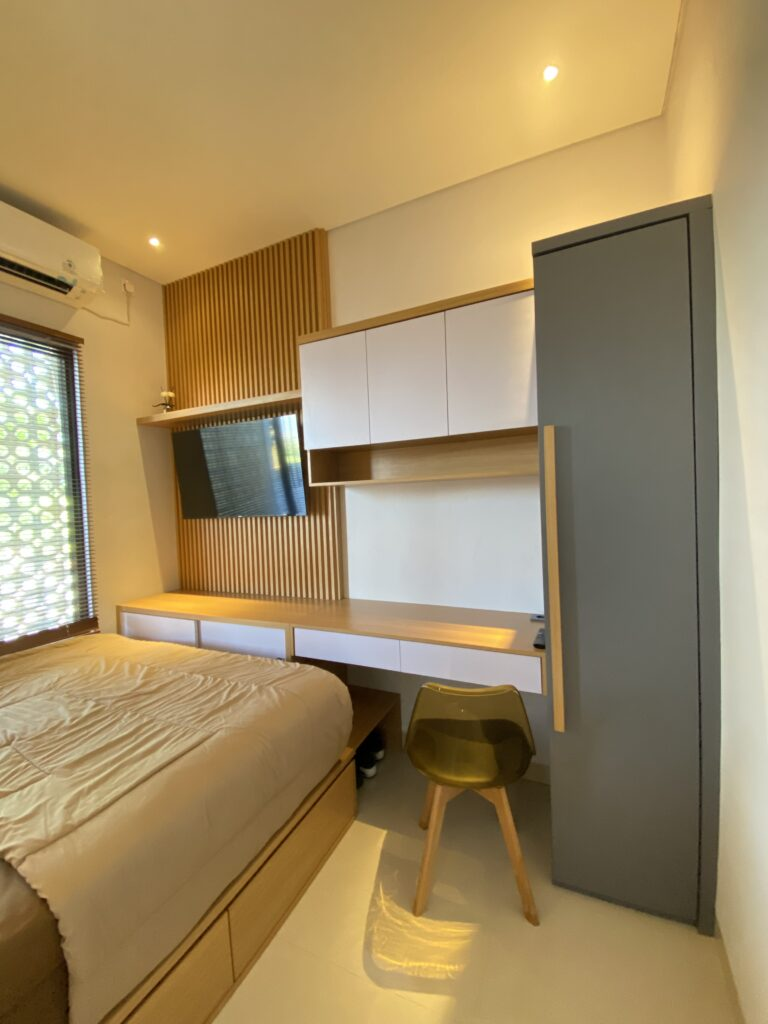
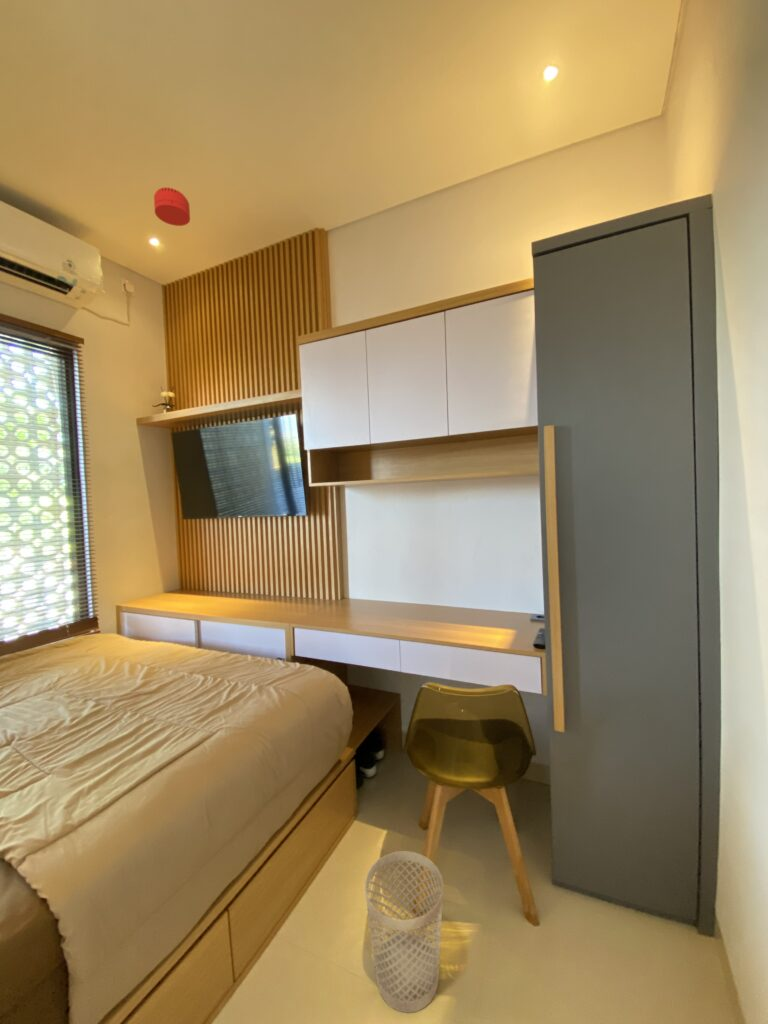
+ wastebasket [364,850,444,1014]
+ smoke detector [153,186,191,227]
